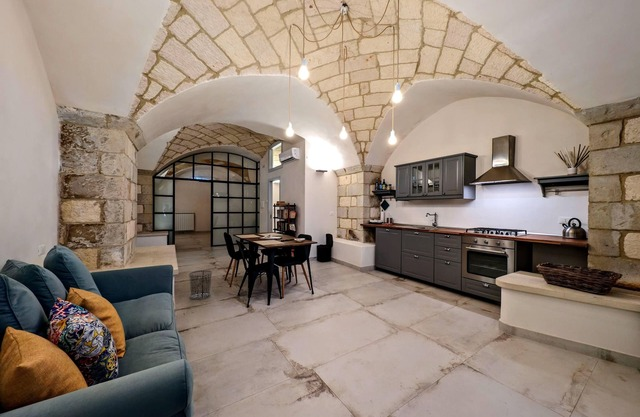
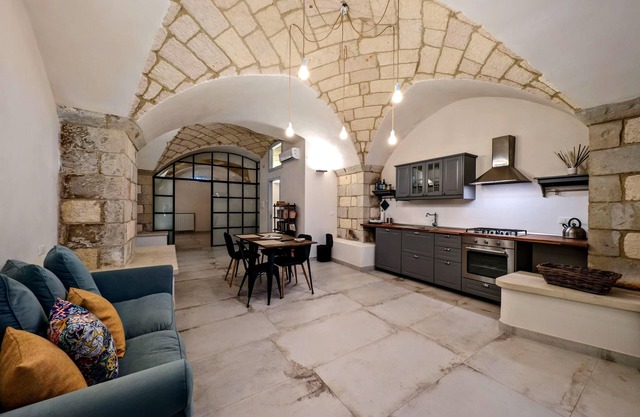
- waste bin [187,269,214,300]
